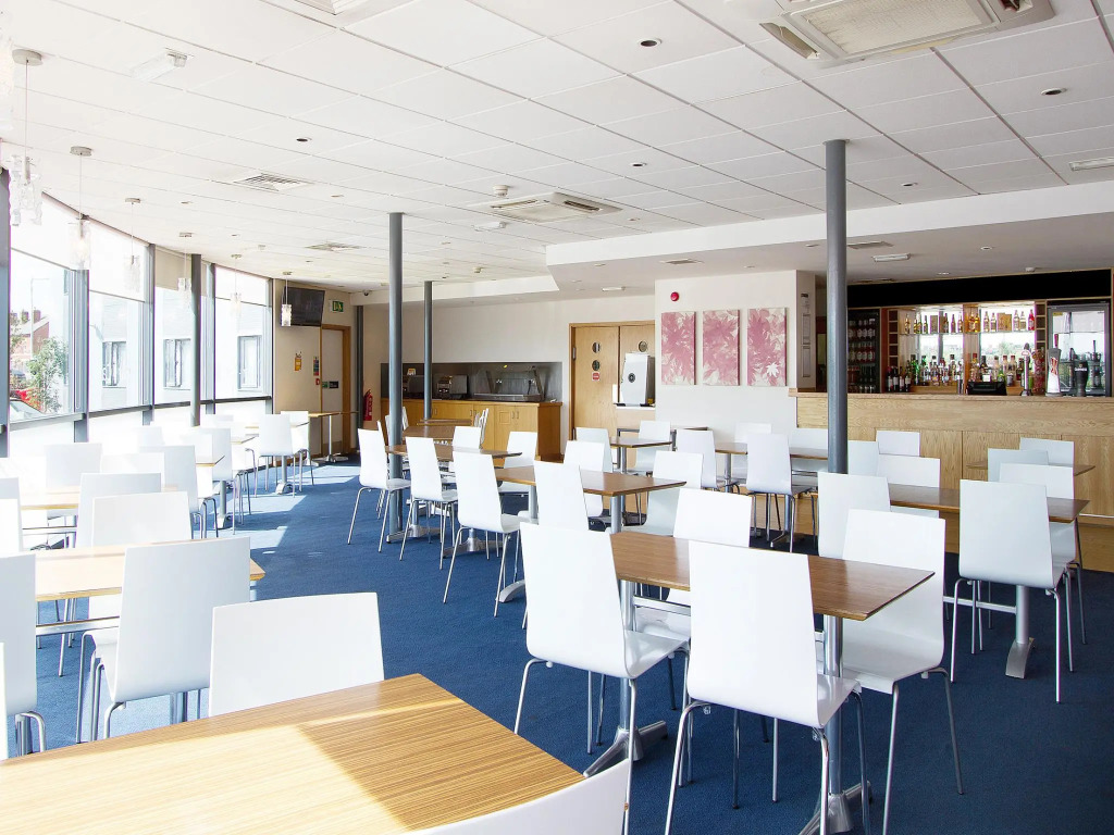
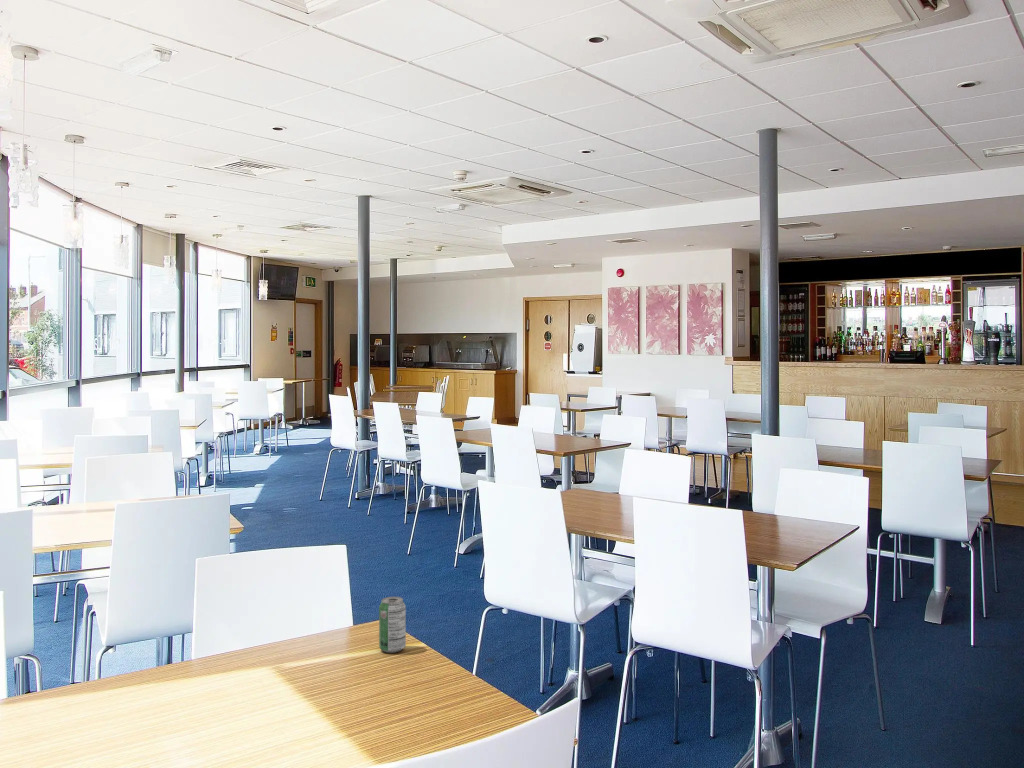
+ beverage can [378,596,407,654]
